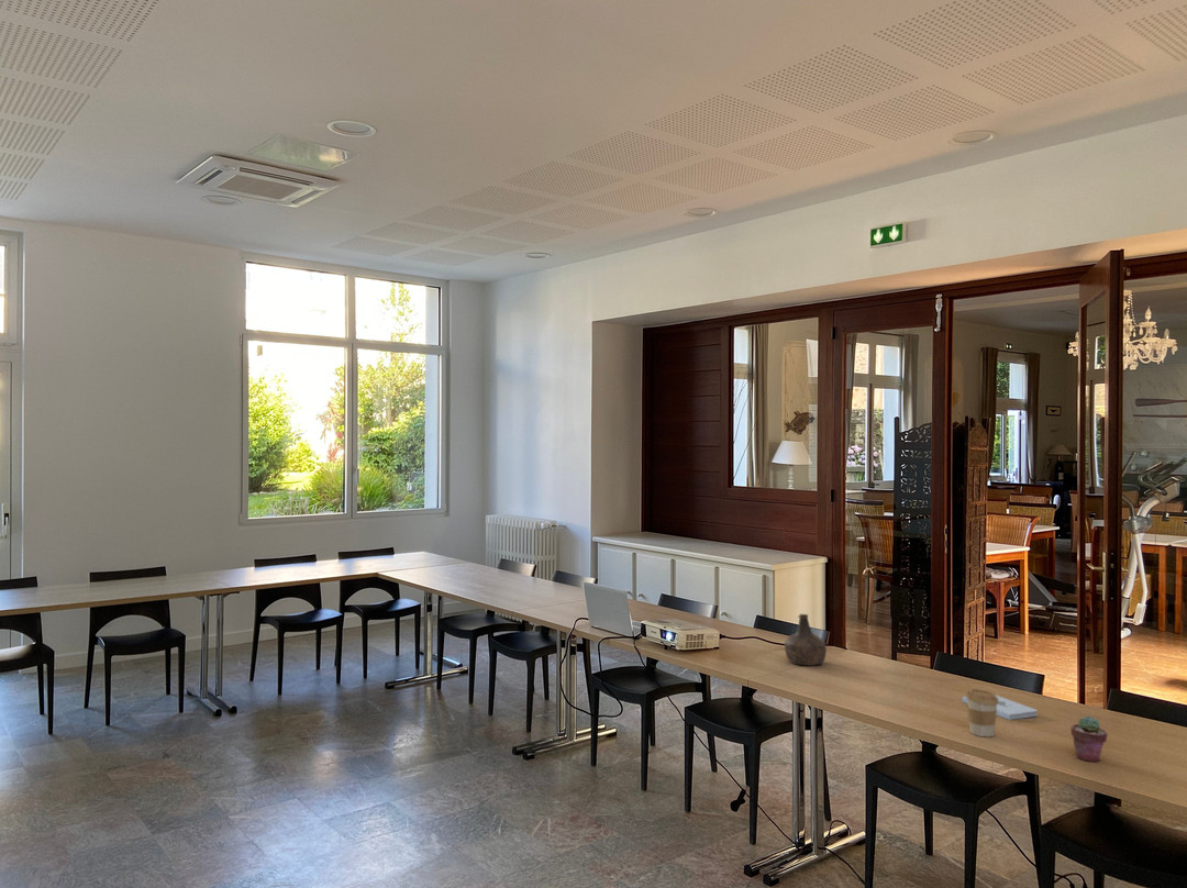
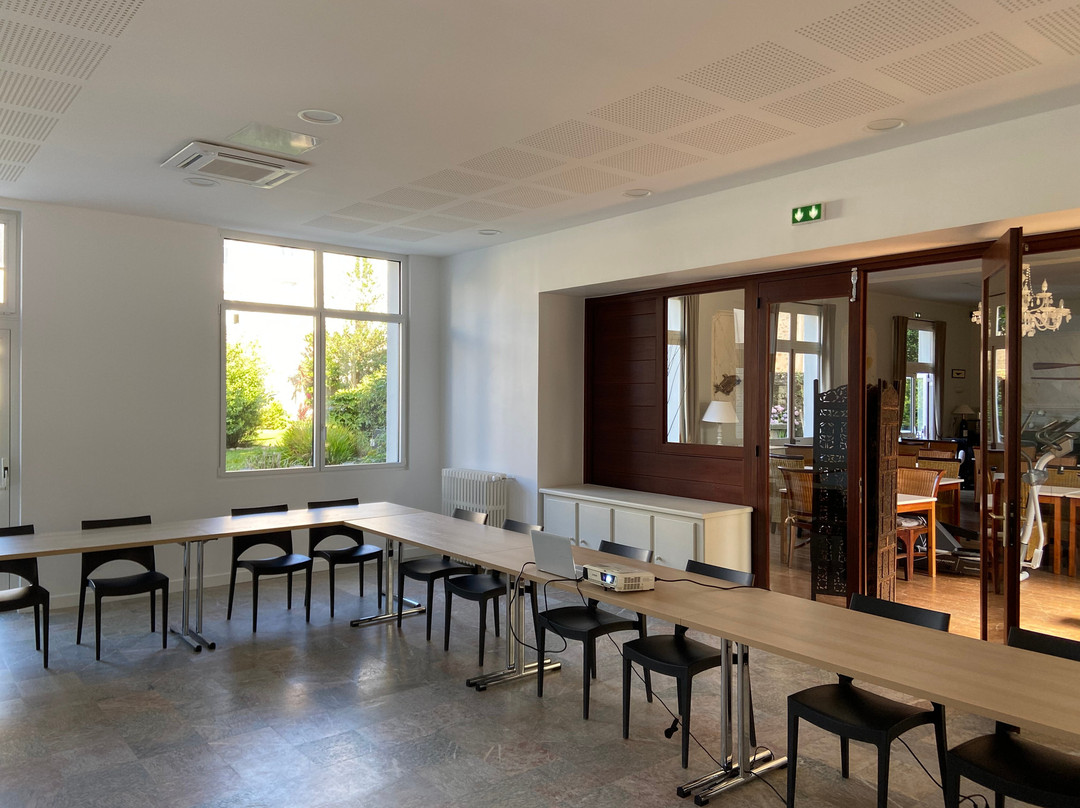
- potted succulent [1070,715,1108,763]
- bottle [784,613,828,667]
- coffee cup [965,688,999,737]
- notepad [961,693,1039,721]
